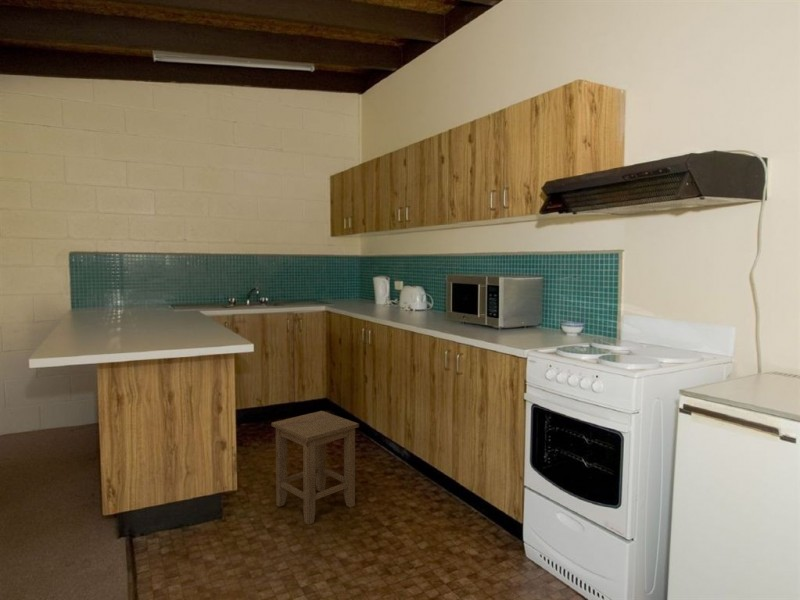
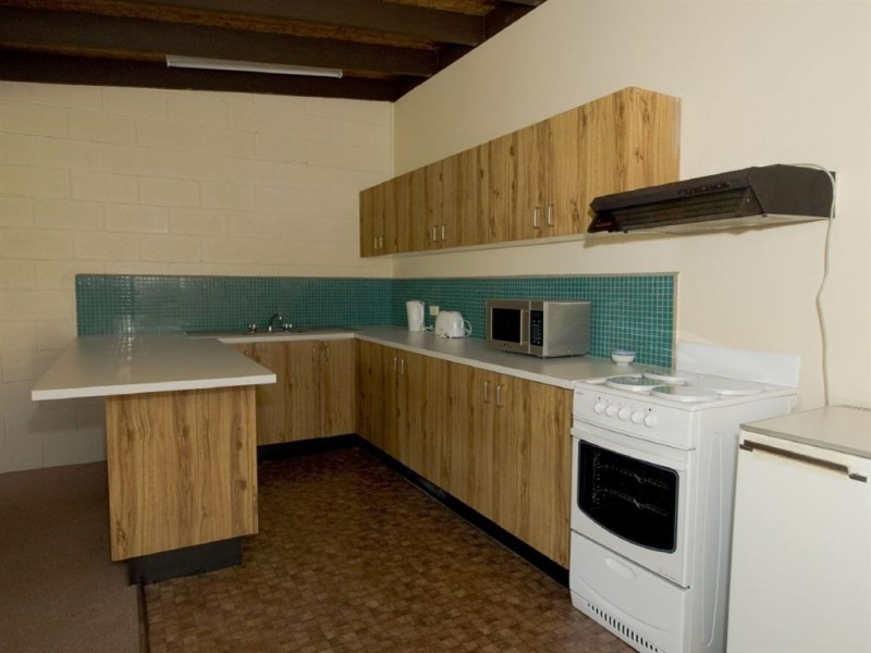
- stool [271,410,360,526]
